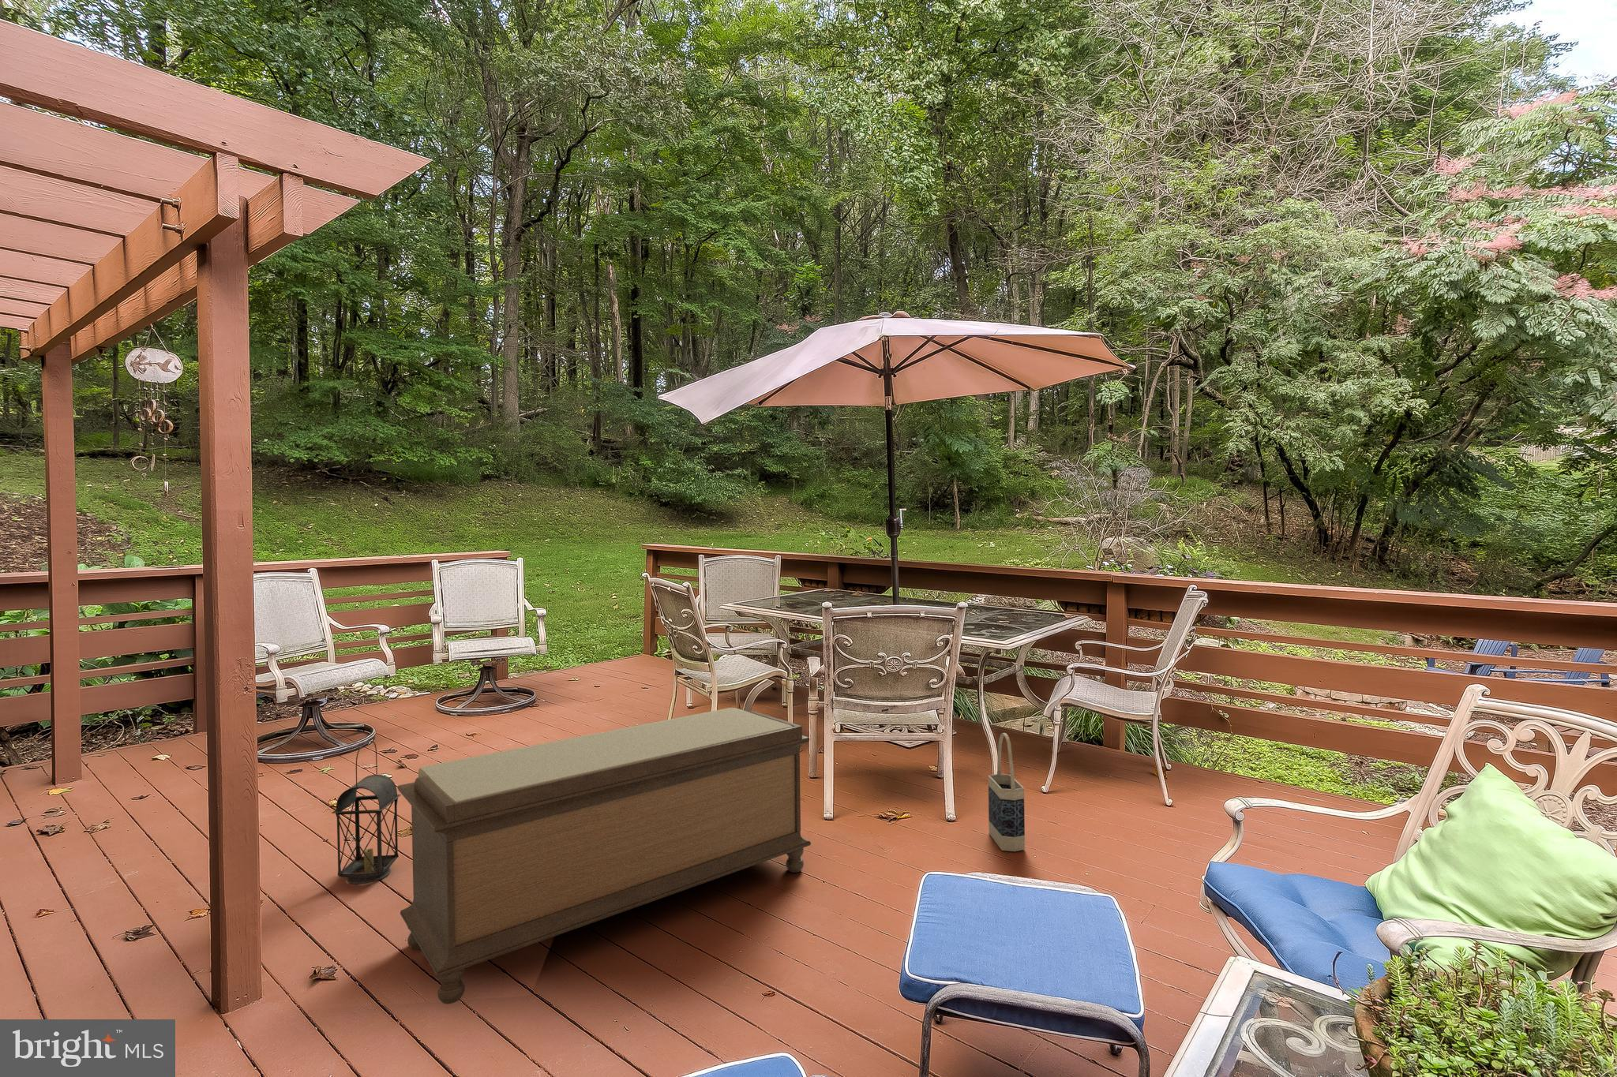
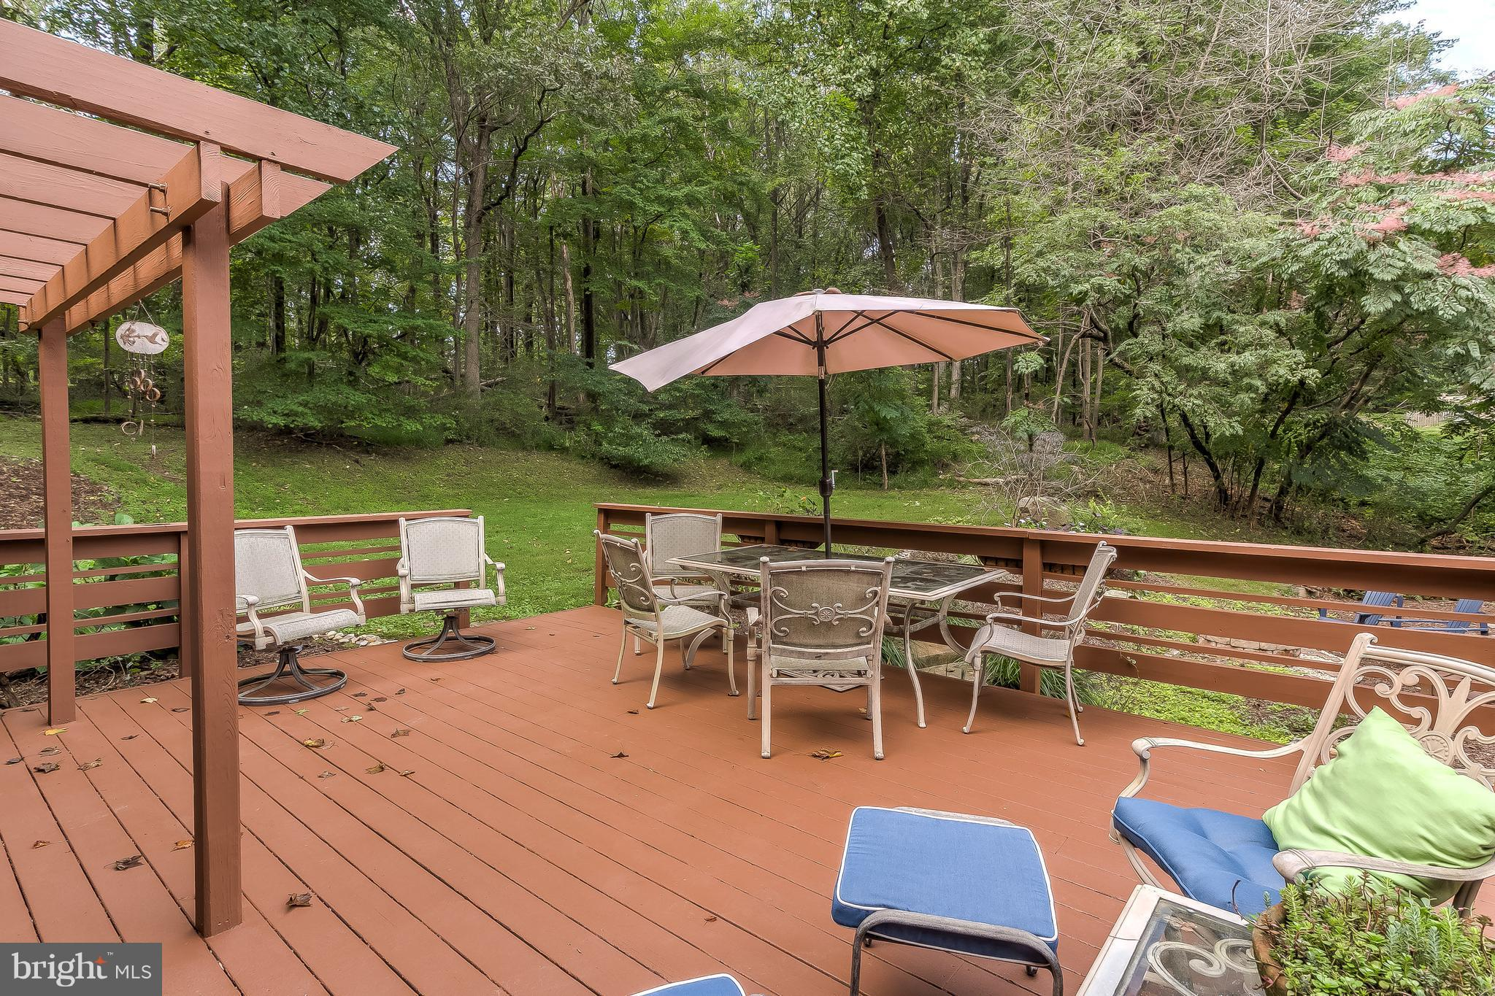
- lantern [331,740,402,885]
- bag [988,732,1026,852]
- bench [397,707,812,1005]
